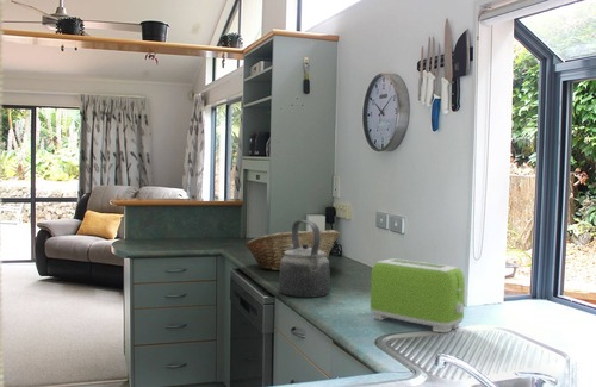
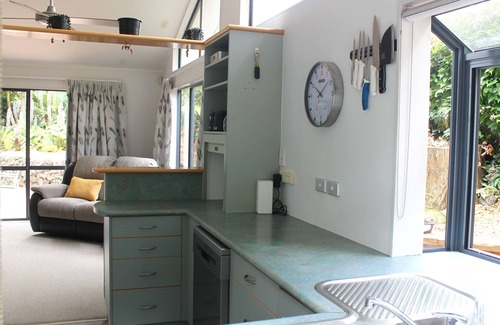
- toaster [370,257,466,333]
- kettle [278,219,331,299]
- fruit basket [244,229,341,271]
